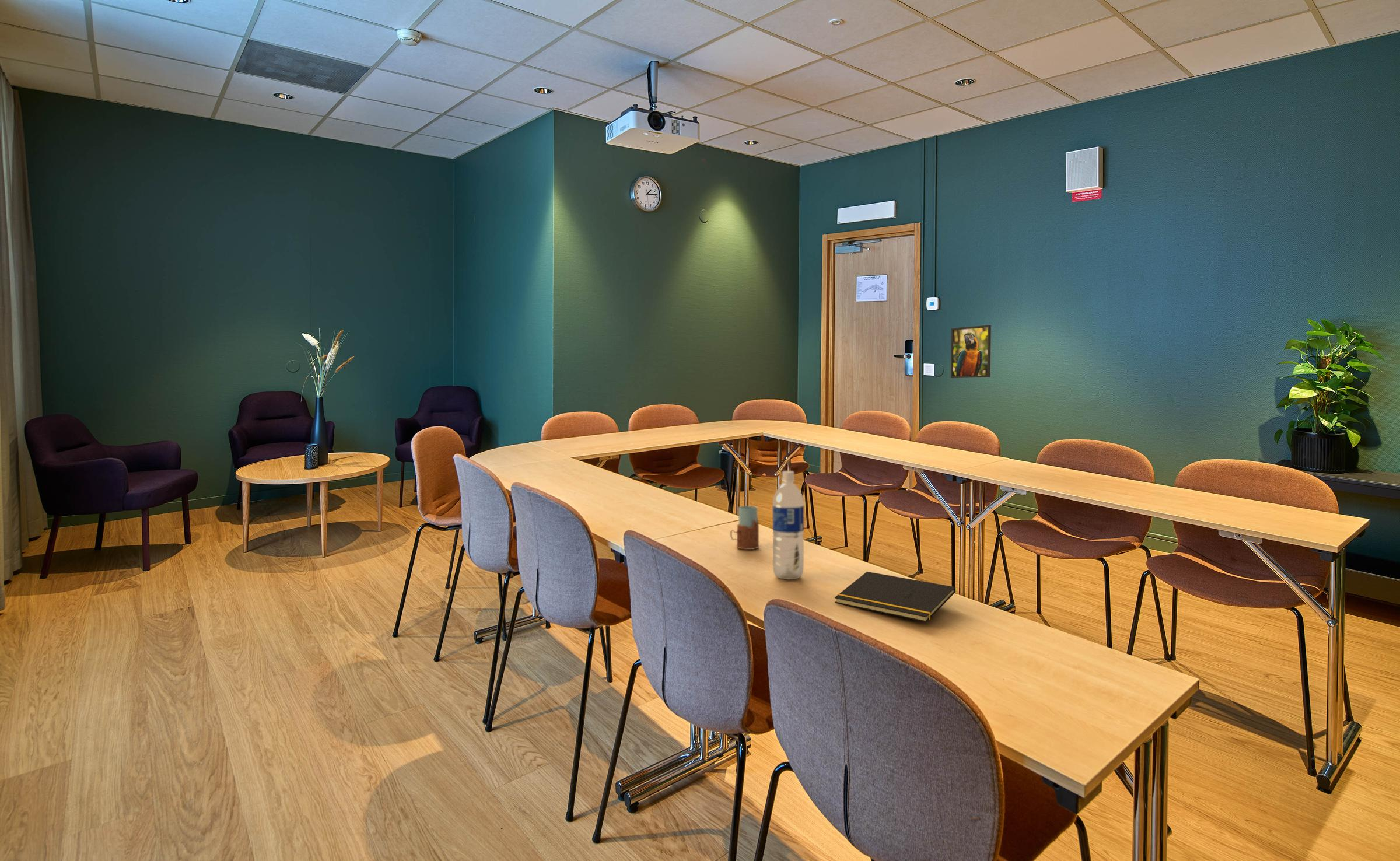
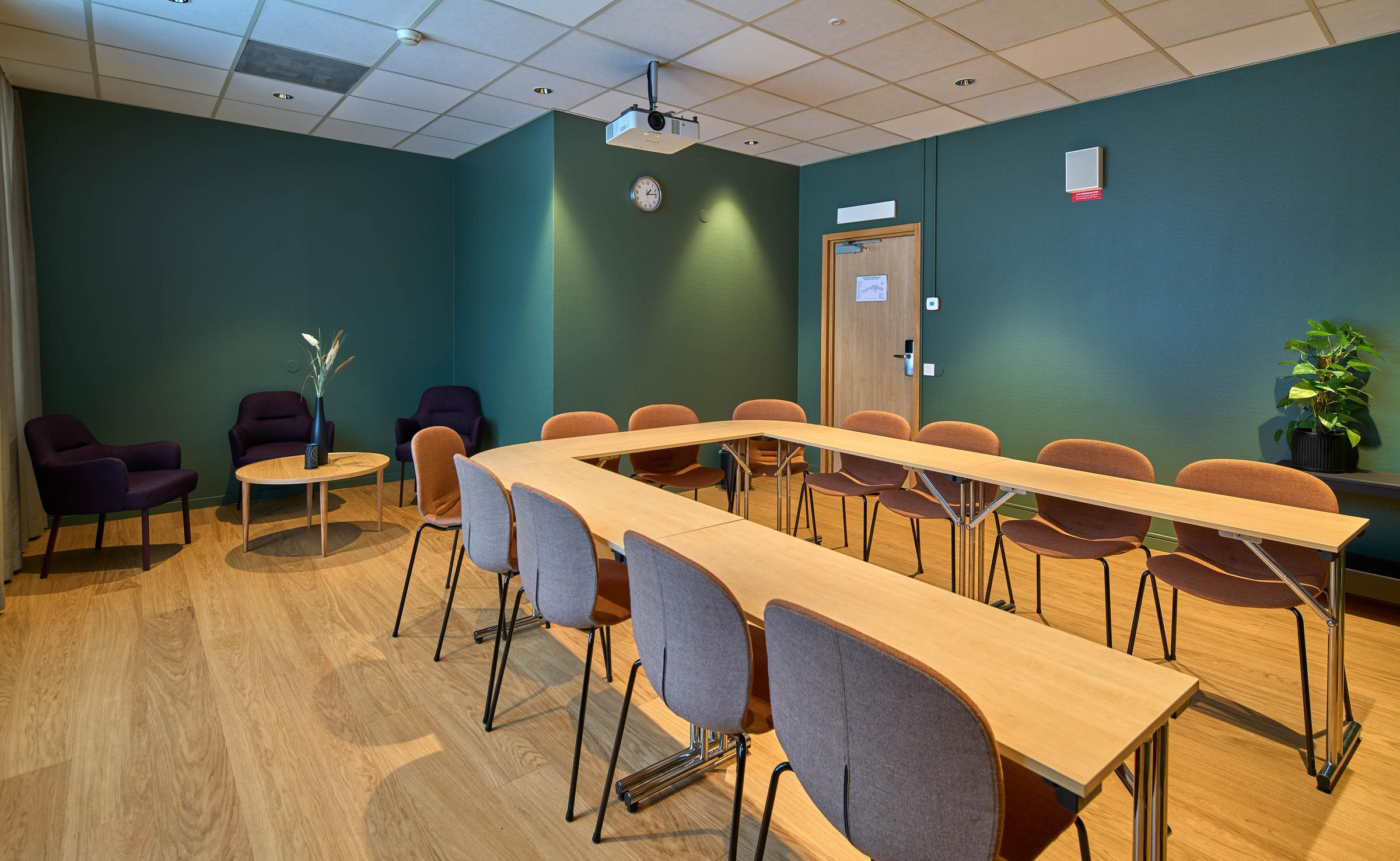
- water bottle [772,471,804,580]
- drinking glass [730,505,760,550]
- notepad [834,571,956,622]
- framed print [950,324,992,379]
